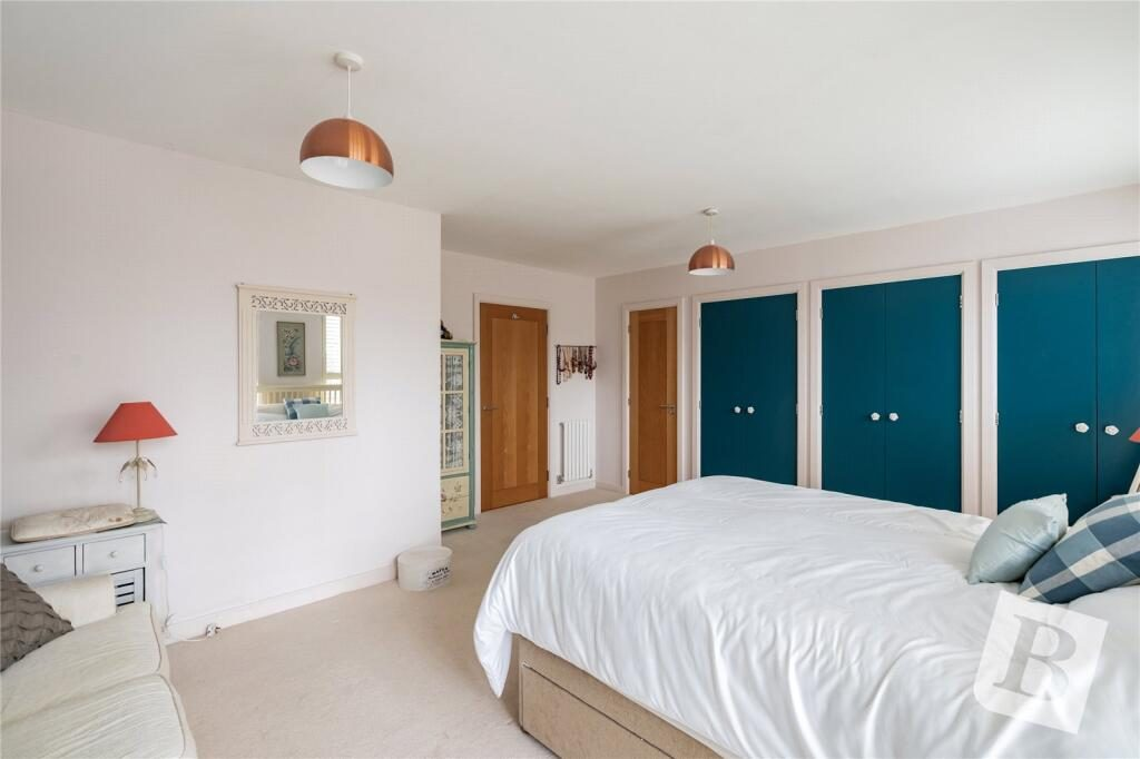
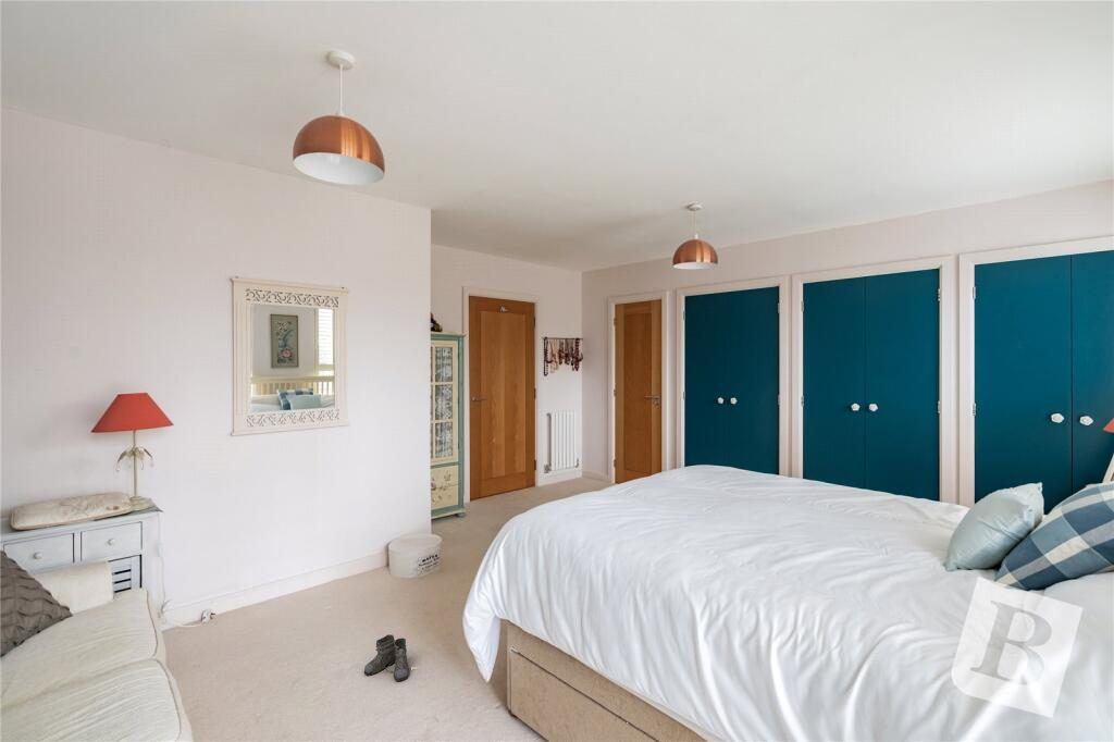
+ boots [363,633,410,682]
